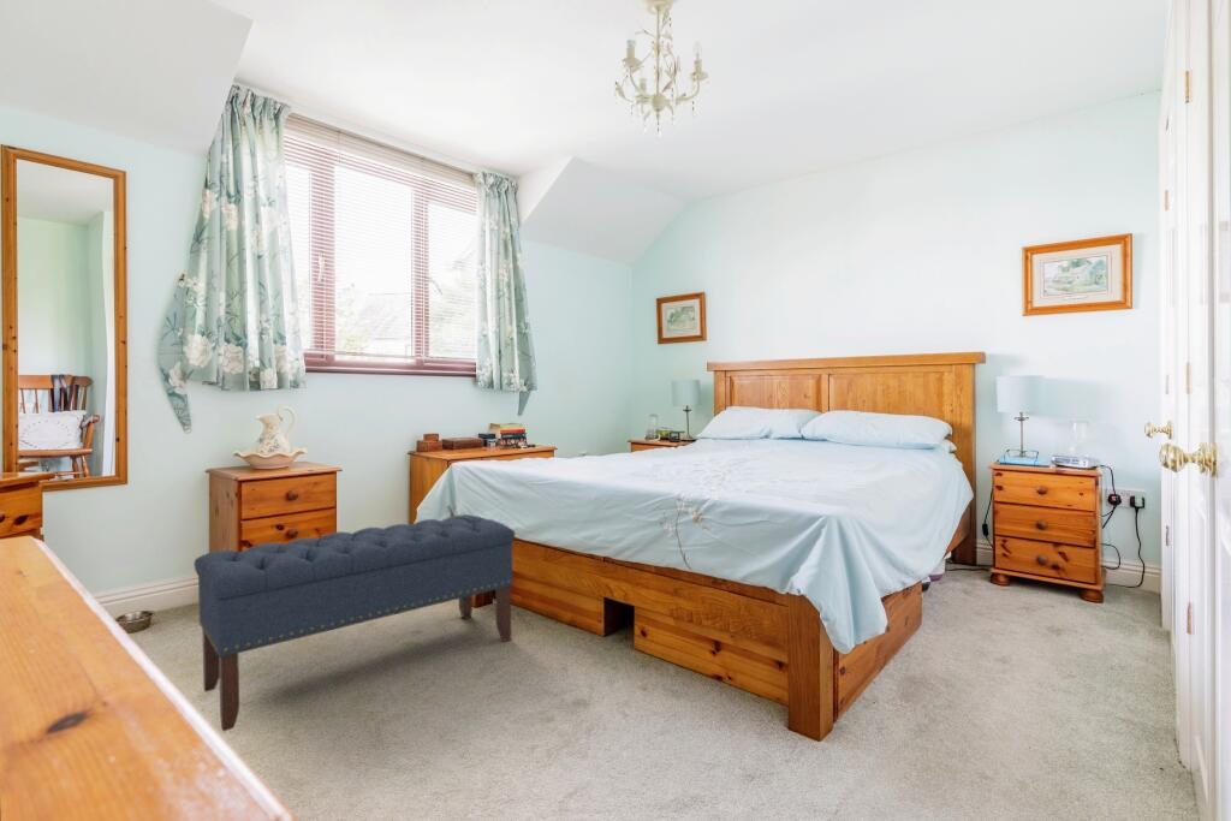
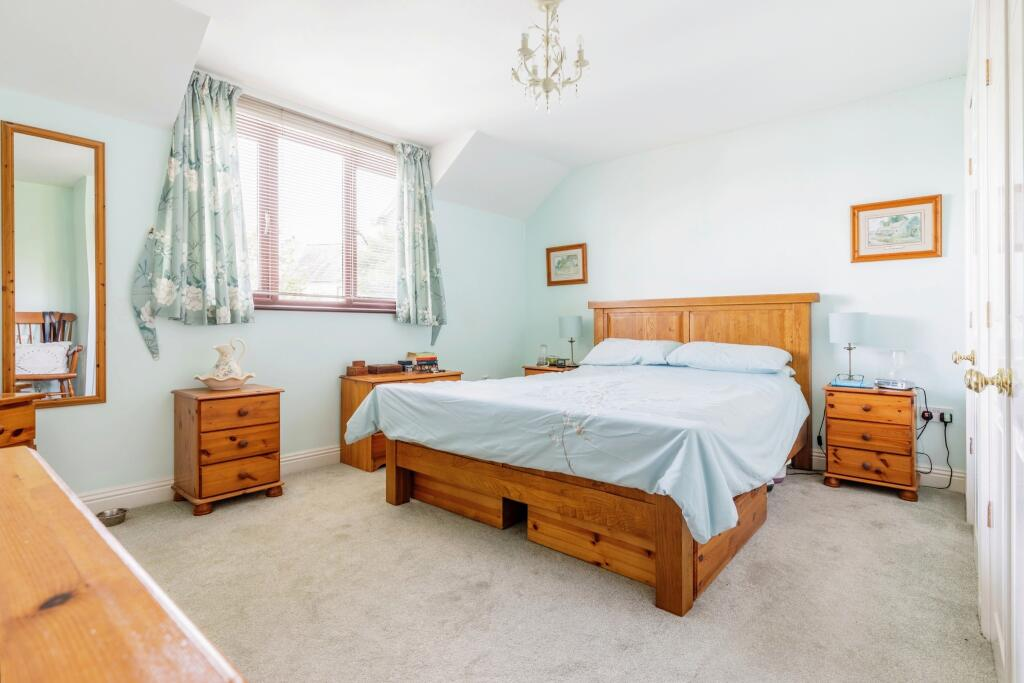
- bench [194,513,516,732]
